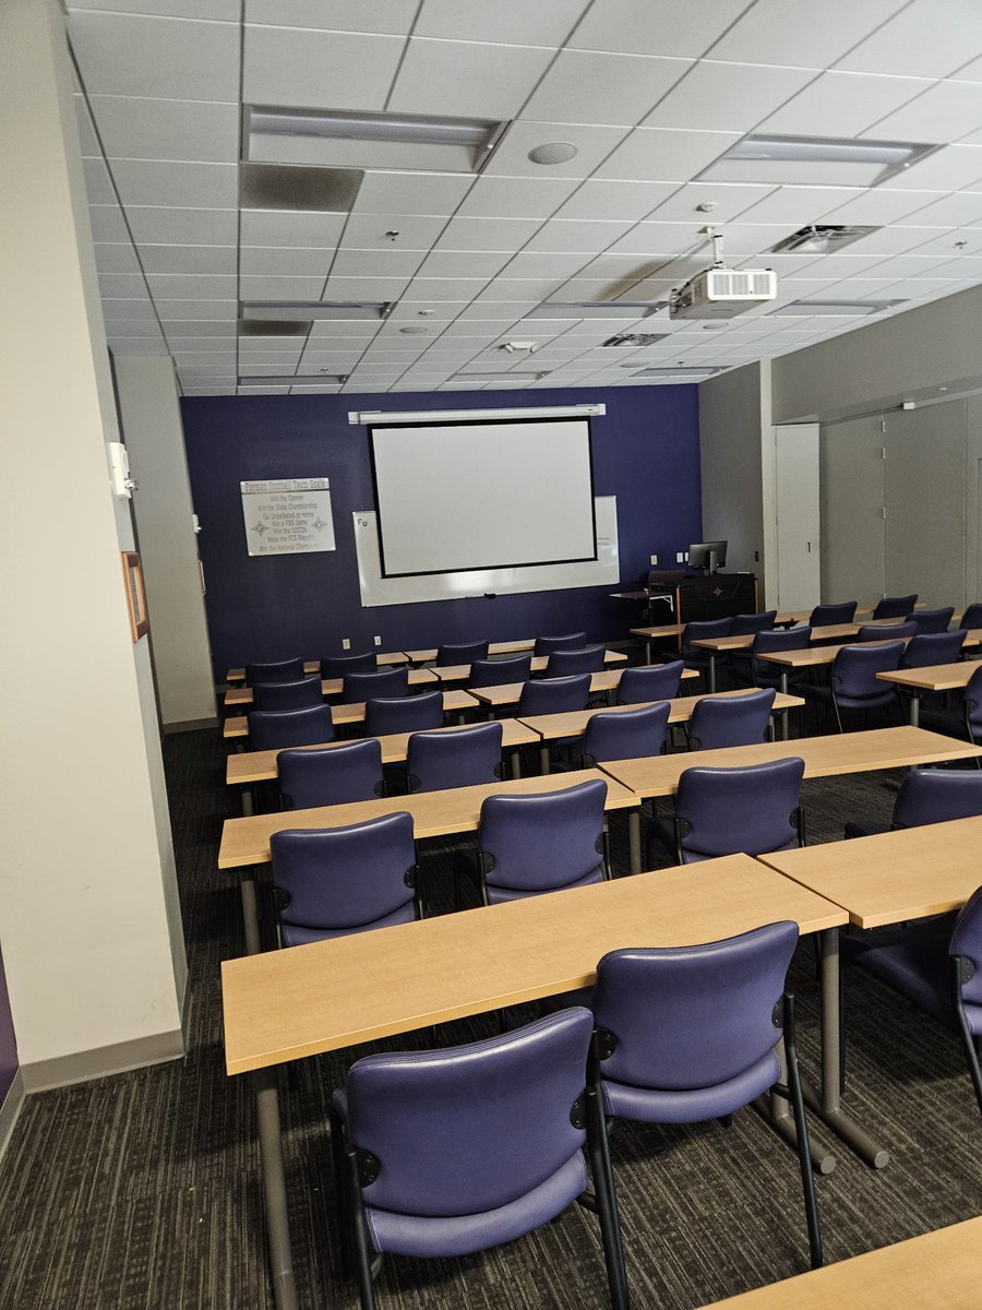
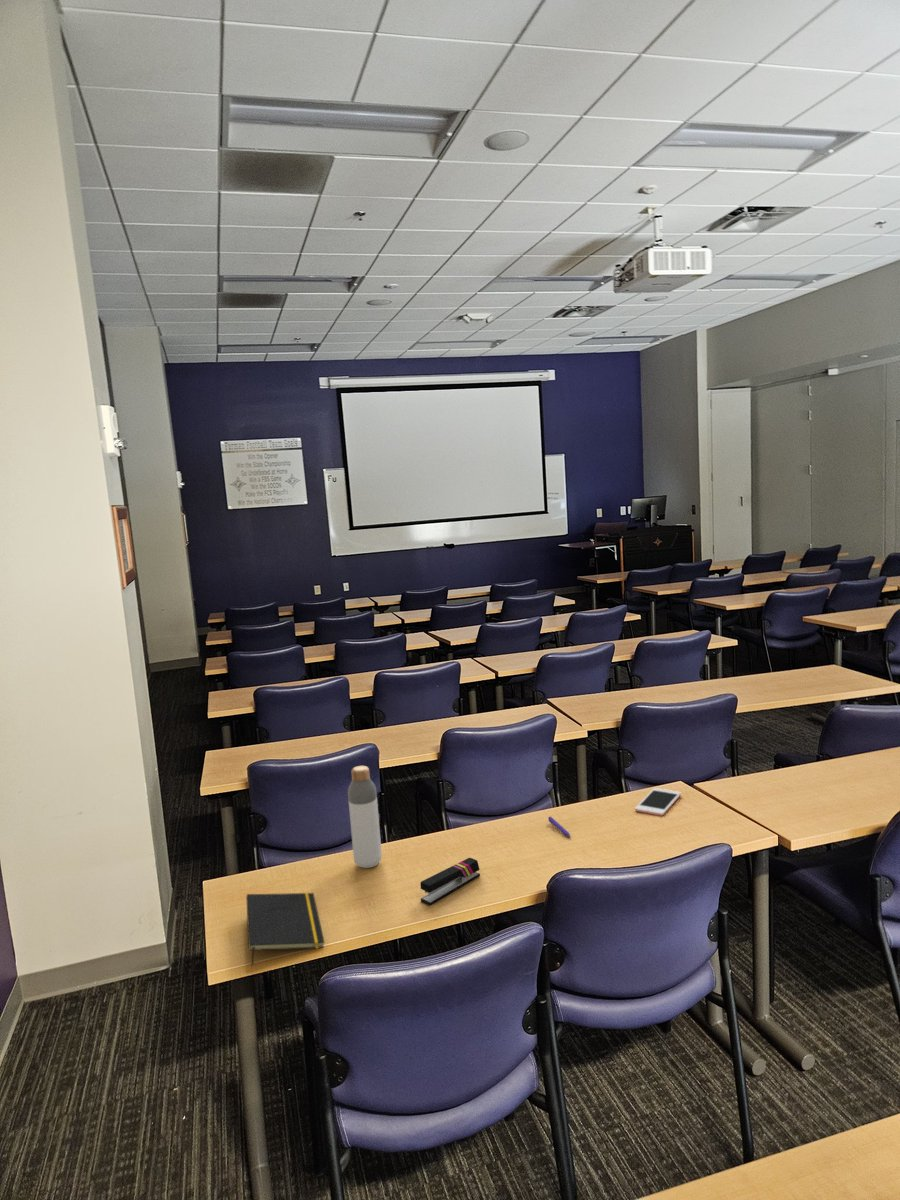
+ bottle [347,765,383,869]
+ cell phone [634,787,682,817]
+ notepad [245,892,325,966]
+ stapler [419,857,481,906]
+ pen [547,816,572,838]
